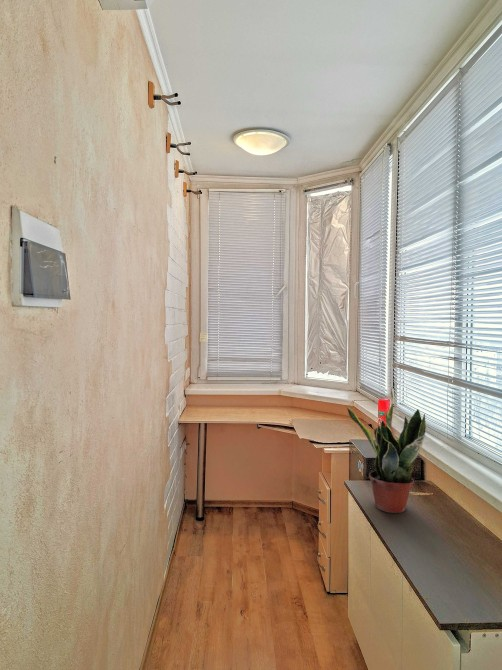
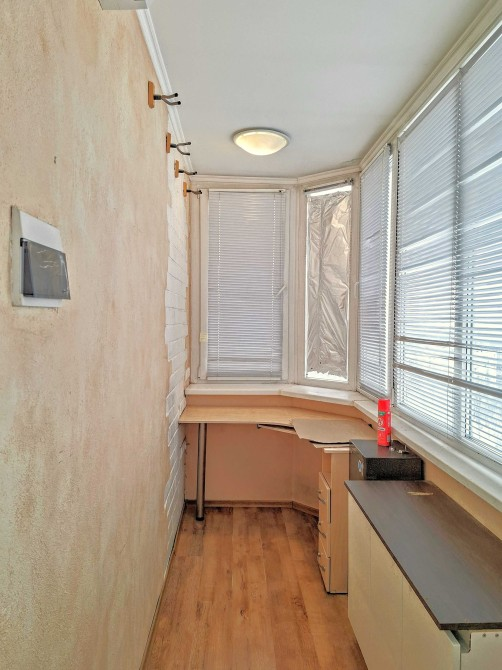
- potted plant [346,390,427,514]
